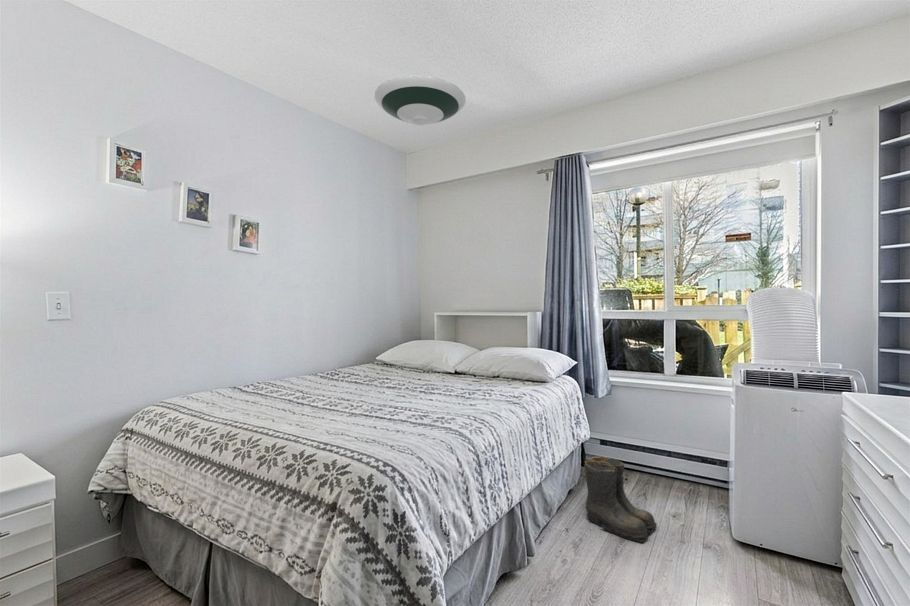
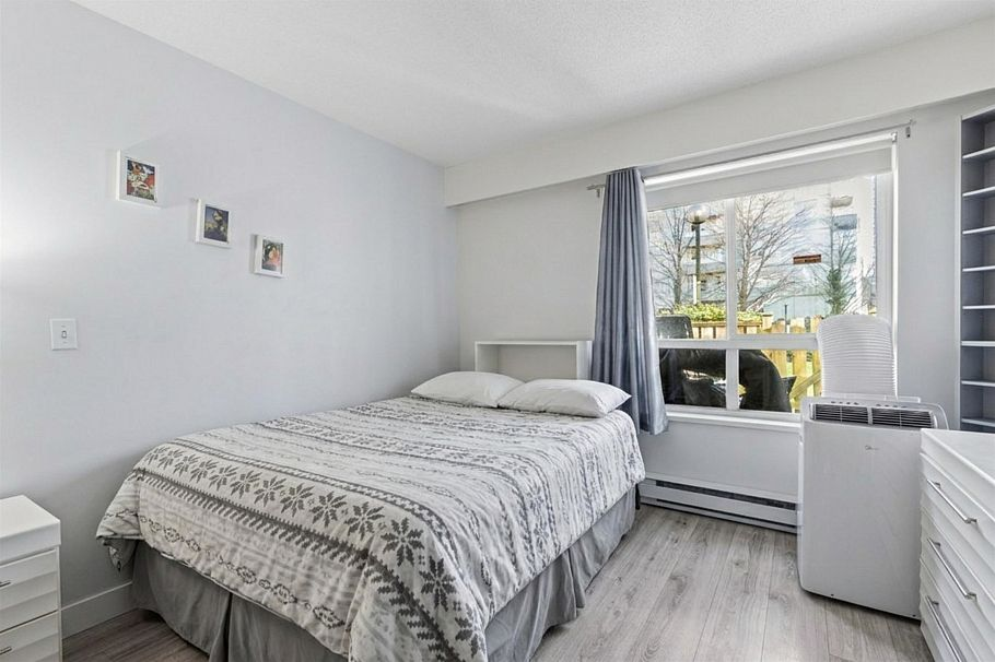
- boots [583,455,658,543]
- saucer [374,74,467,126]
